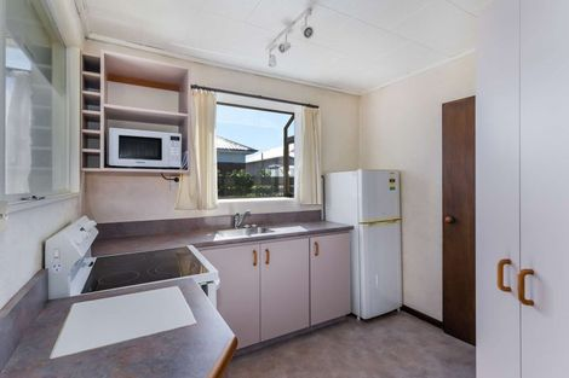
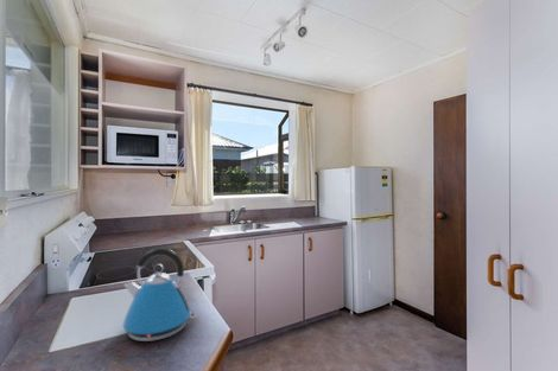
+ kettle [122,248,197,343]
